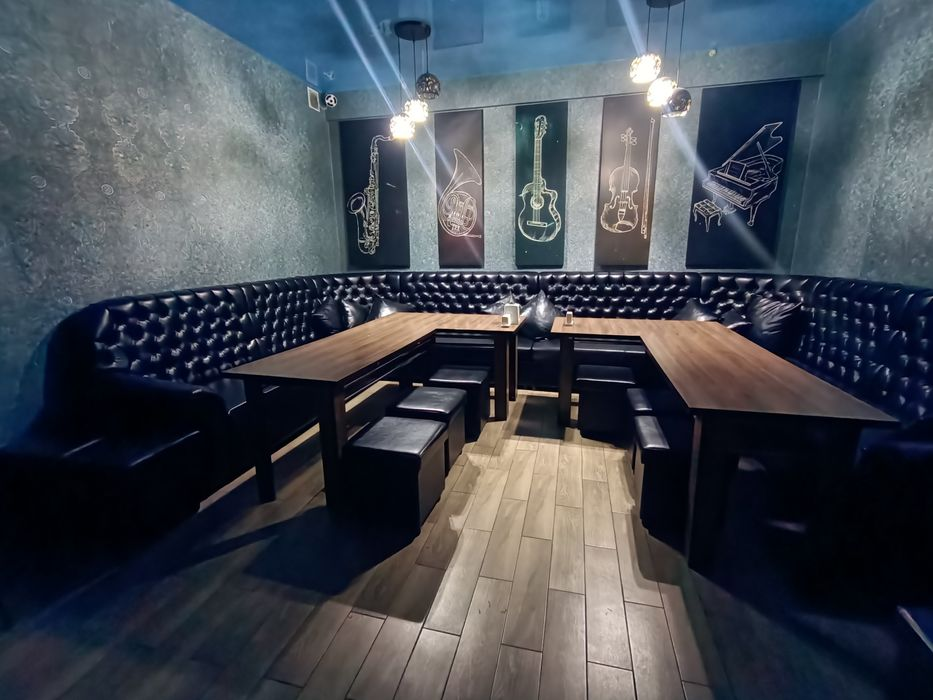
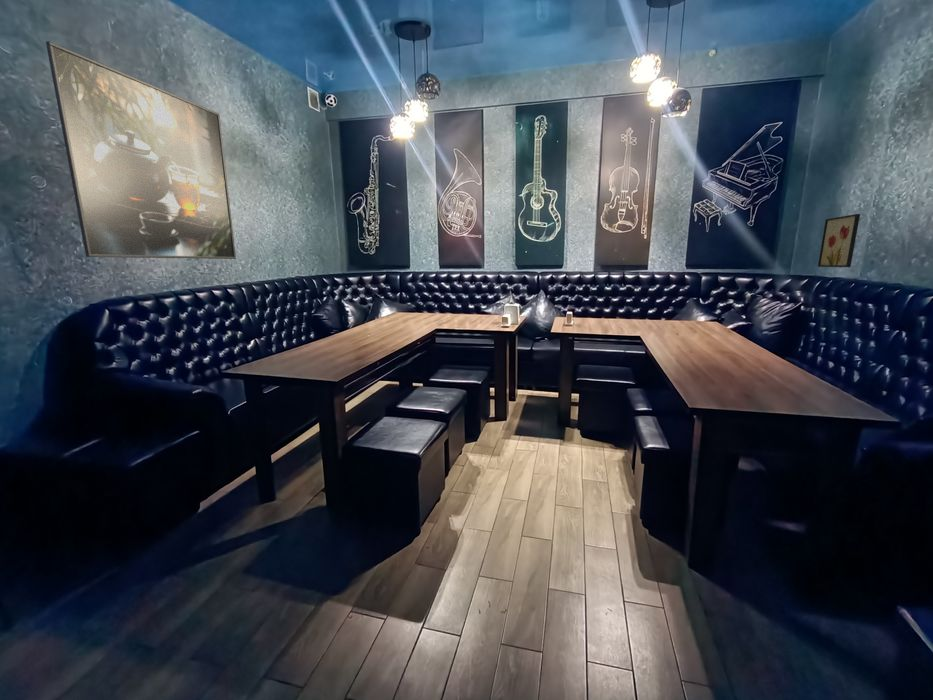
+ wall art [817,213,861,268]
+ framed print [45,40,237,260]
